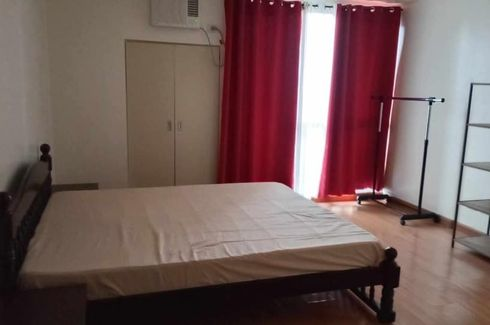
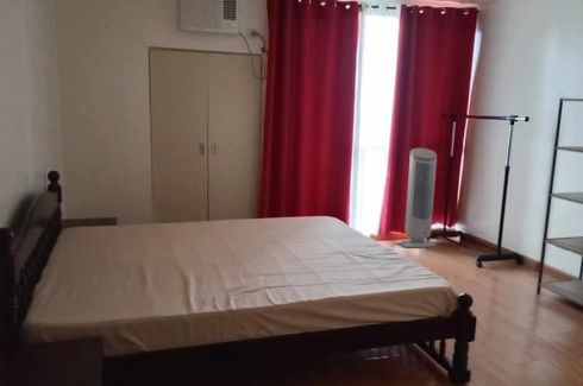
+ air purifier [396,147,438,248]
